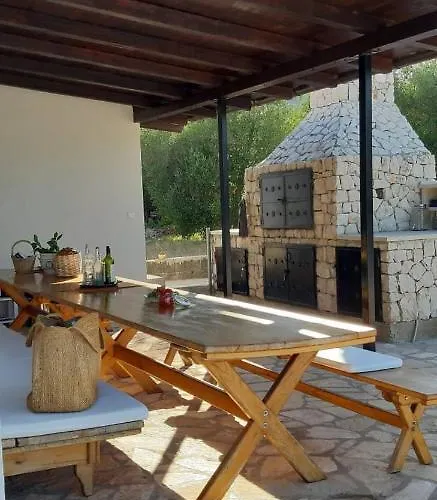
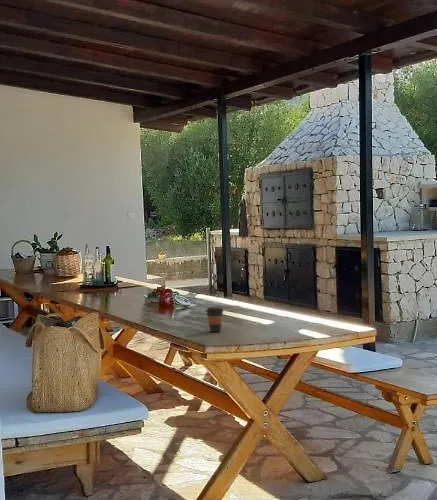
+ coffee cup [205,305,225,333]
